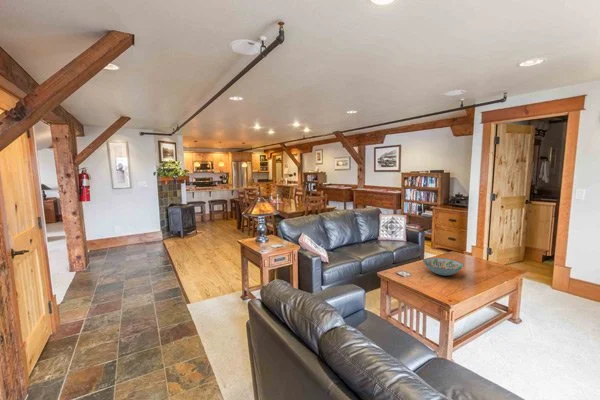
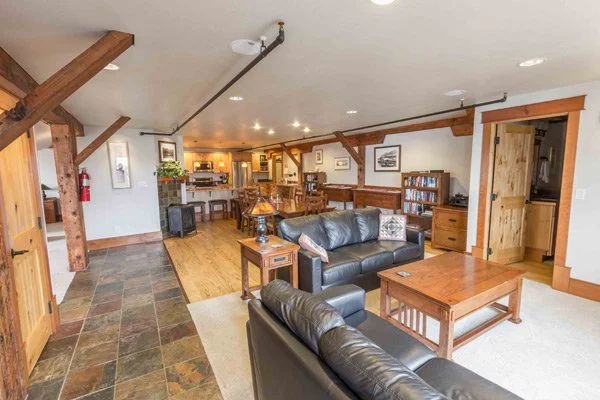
- decorative bowl [422,257,465,277]
